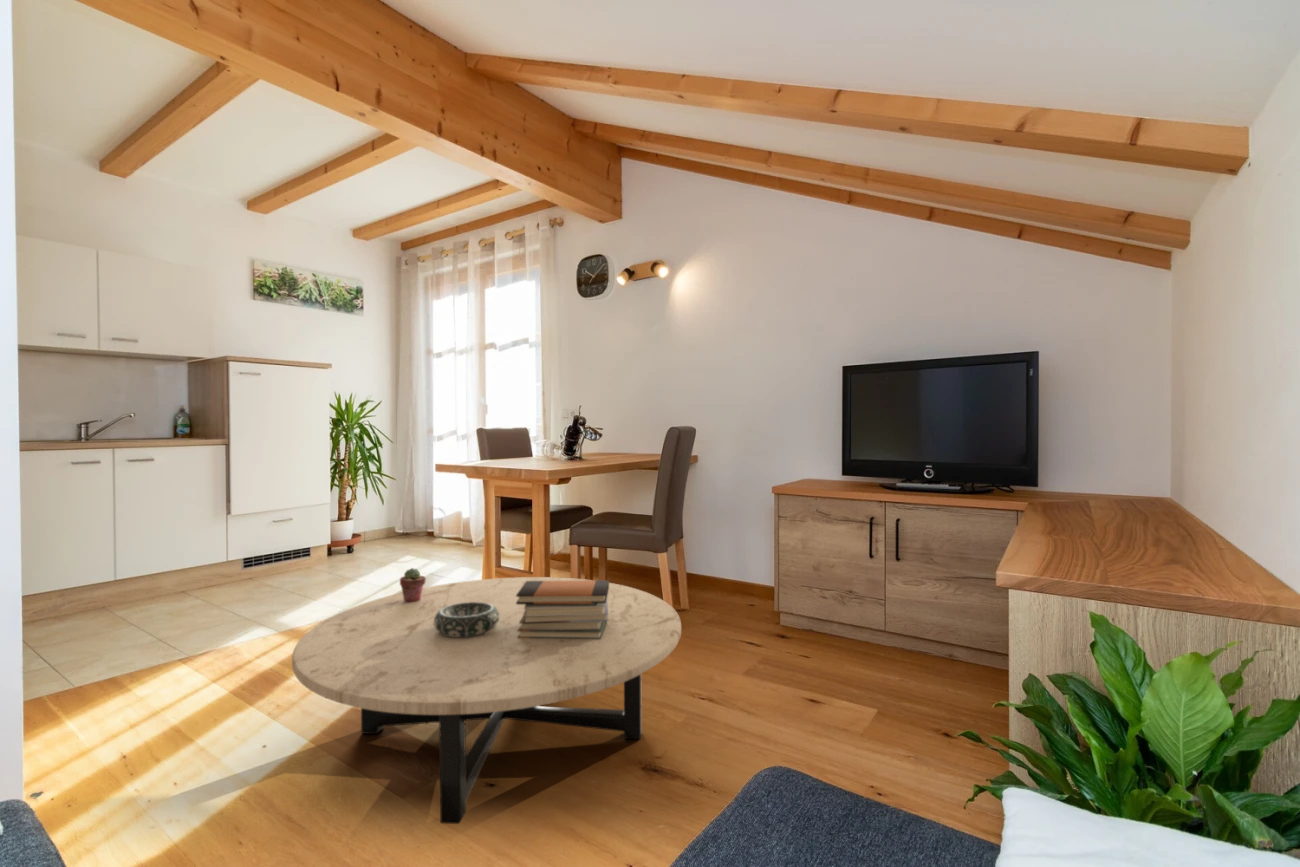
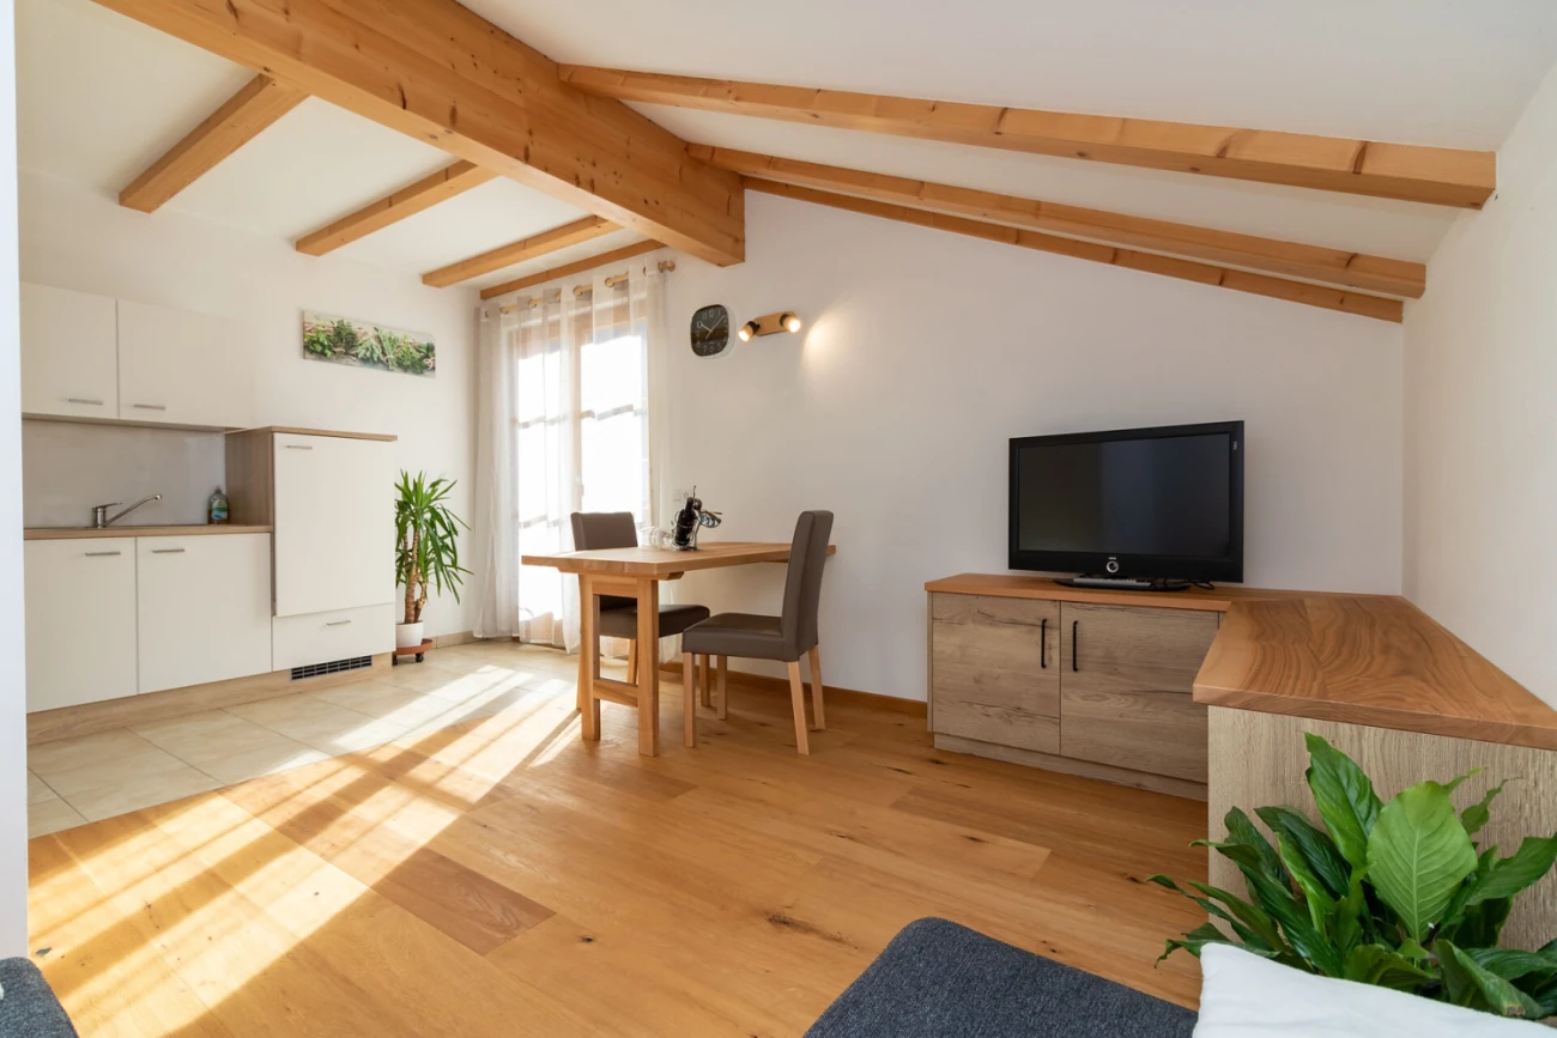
- potted succulent [399,567,427,602]
- book stack [516,579,610,639]
- coffee table [291,576,682,825]
- decorative bowl [434,602,499,637]
